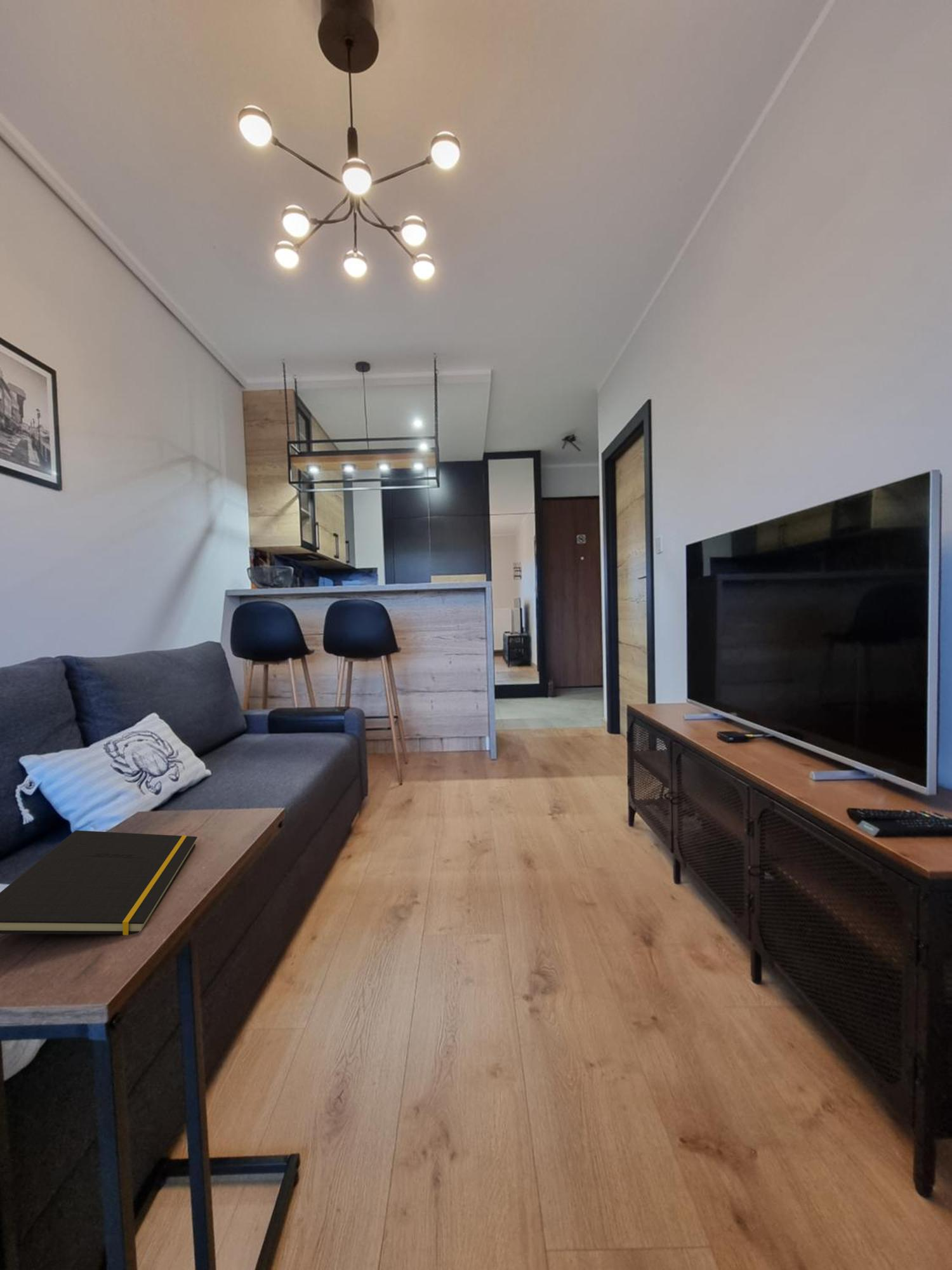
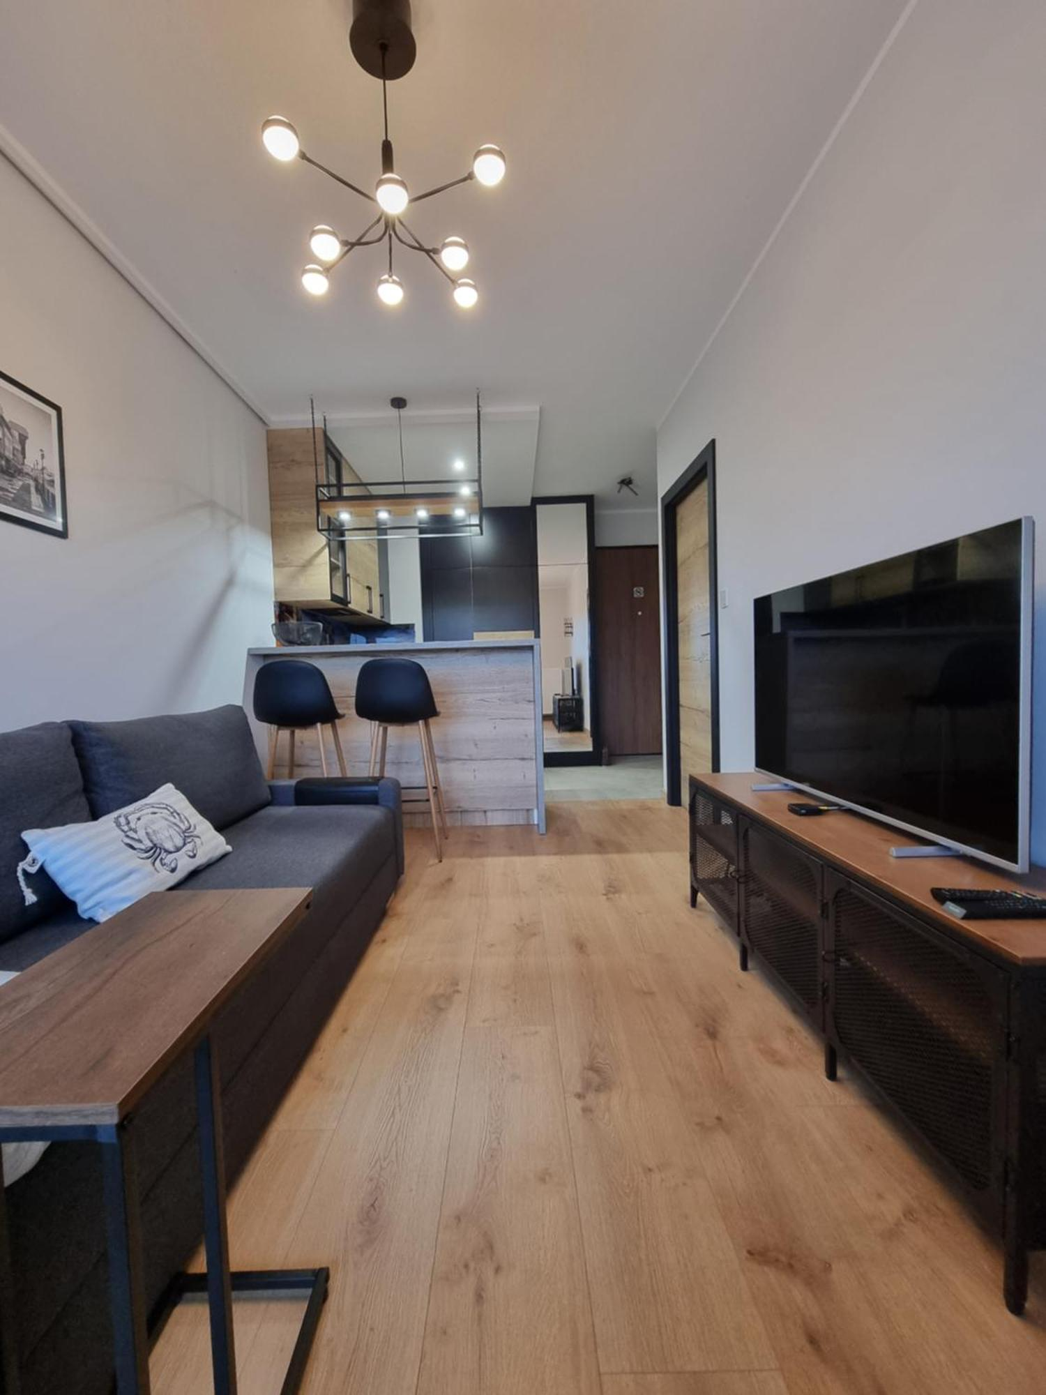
- notepad [0,830,198,936]
